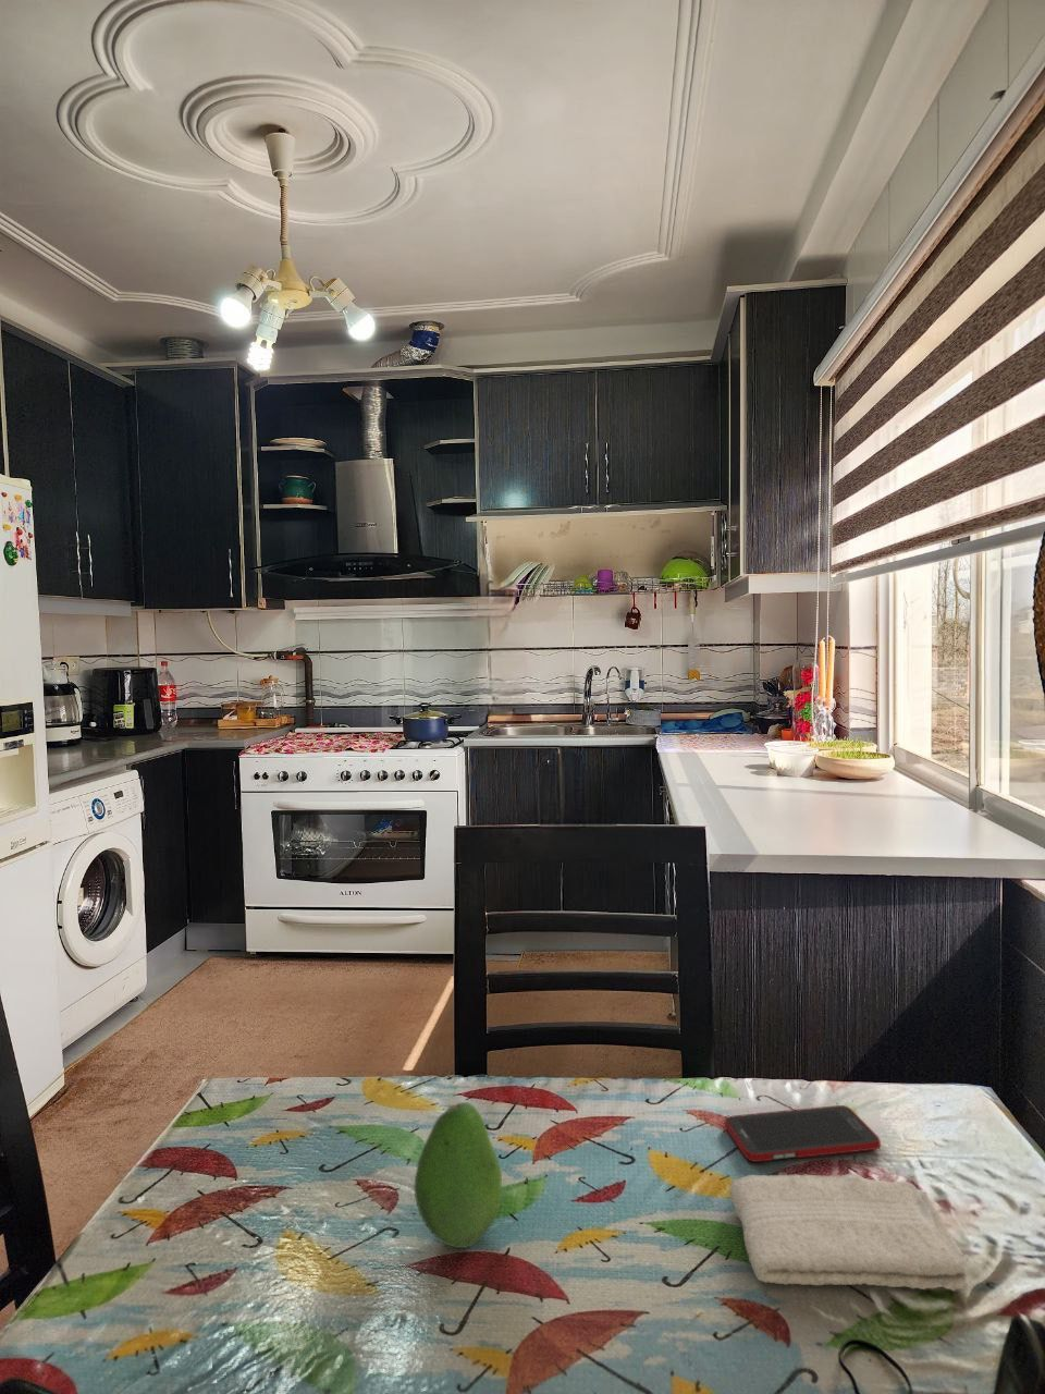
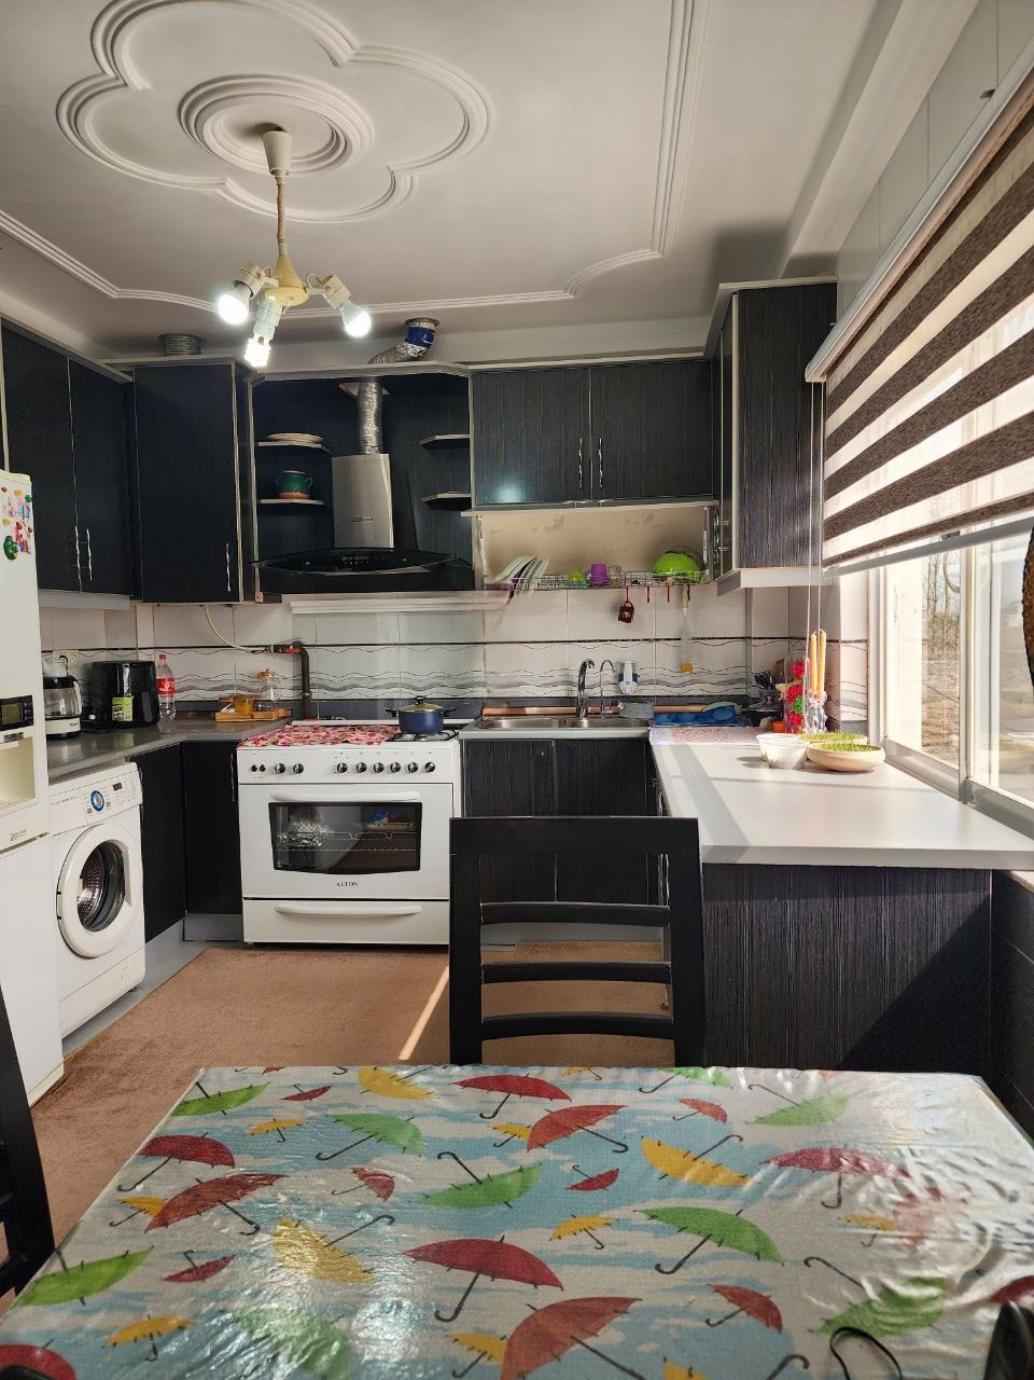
- washcloth [728,1172,970,1293]
- cell phone [723,1104,881,1163]
- fruit [414,1101,503,1249]
